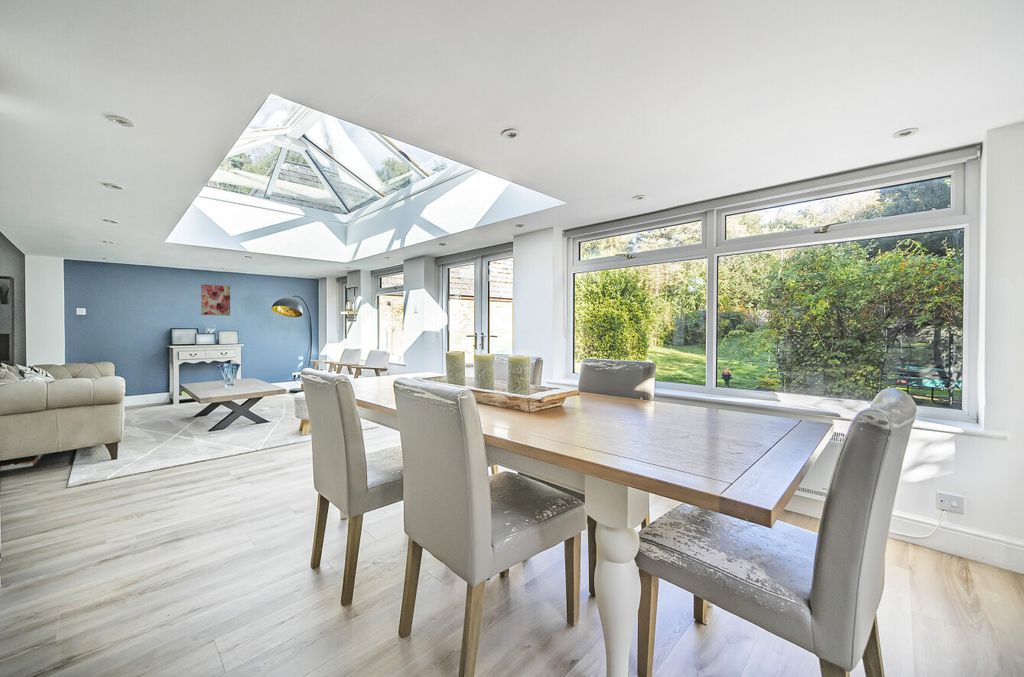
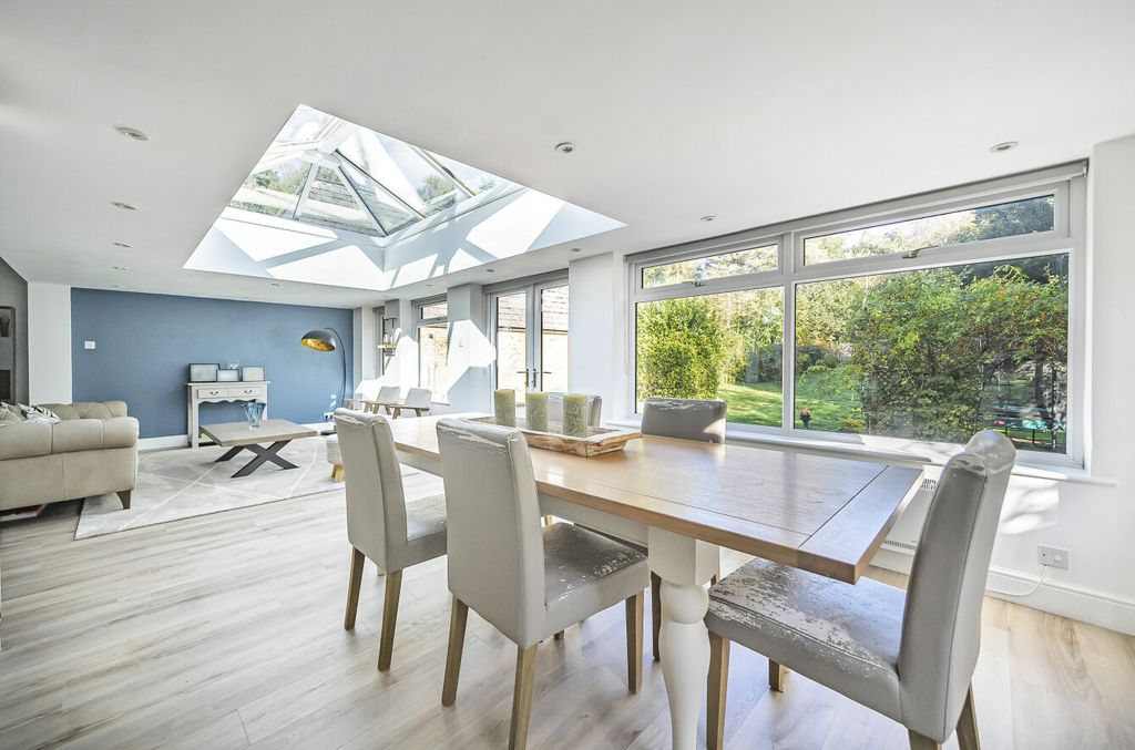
- wall art [200,283,231,317]
